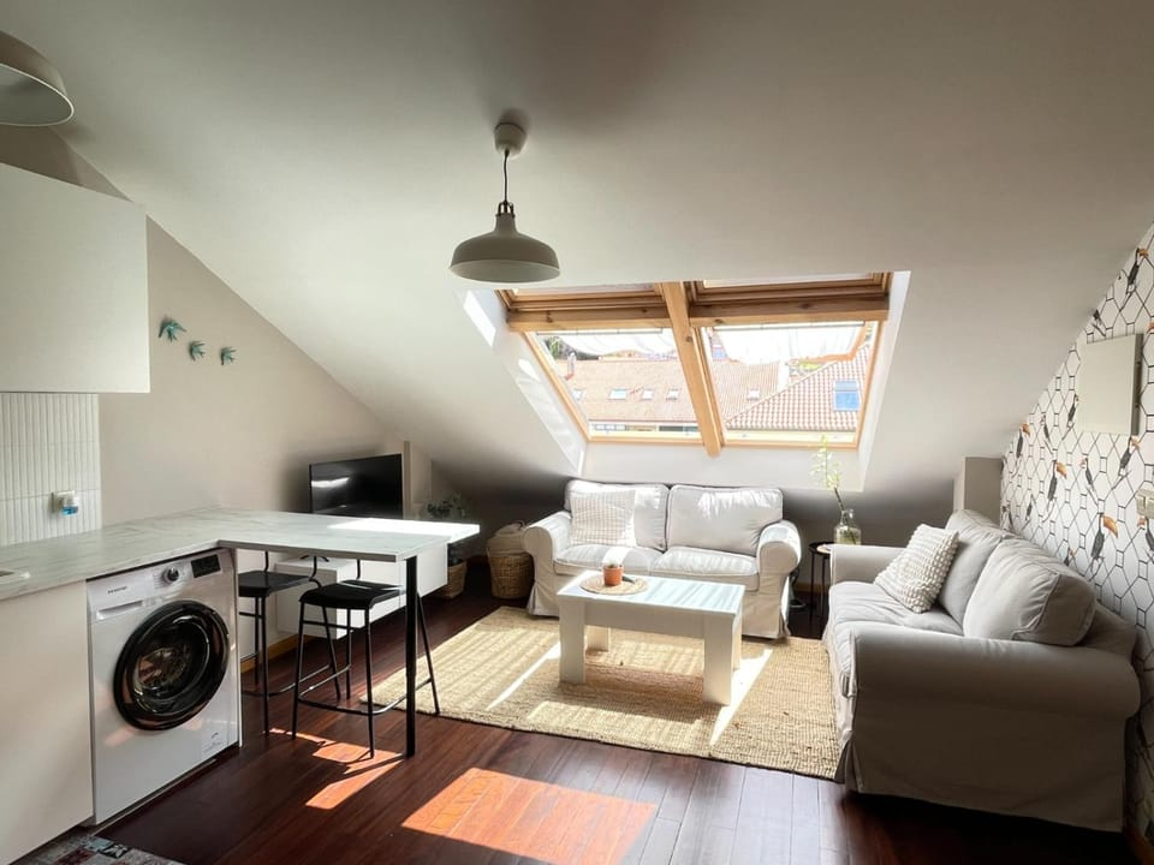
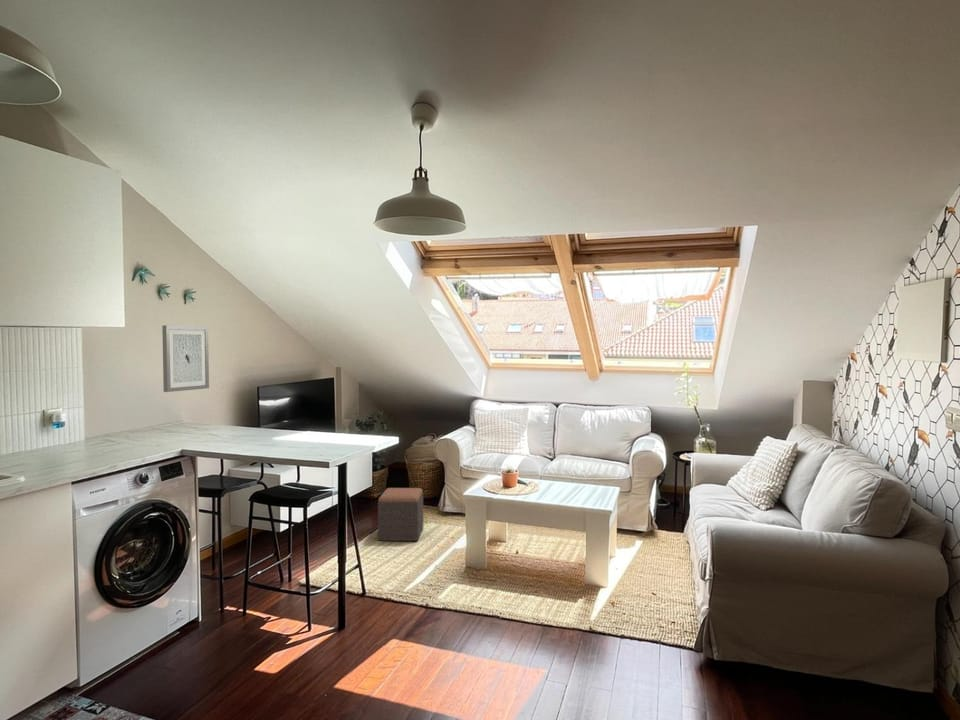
+ footstool [377,487,424,542]
+ wall art [161,324,210,393]
